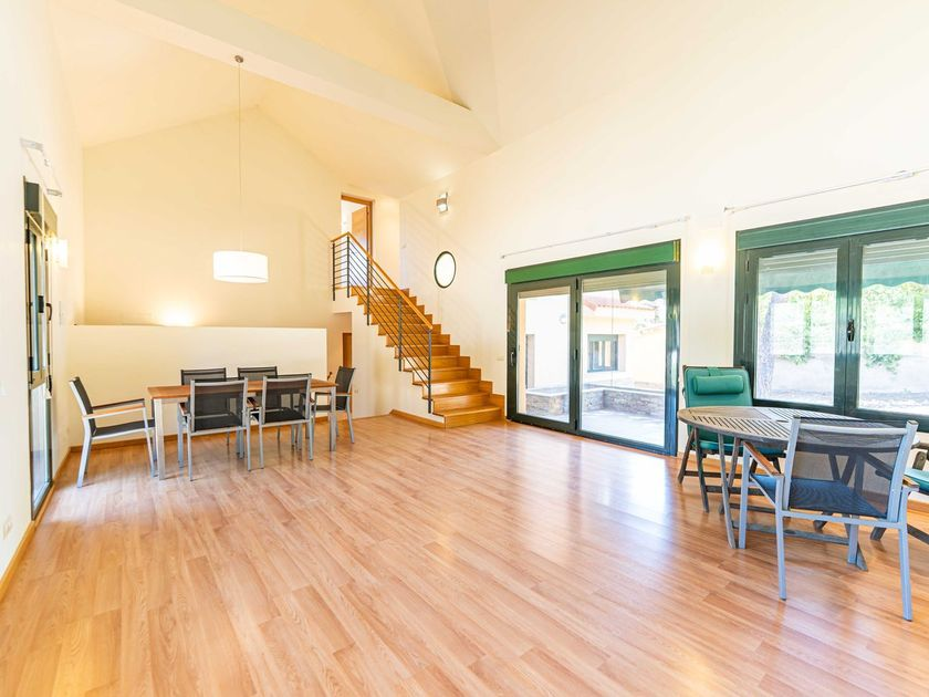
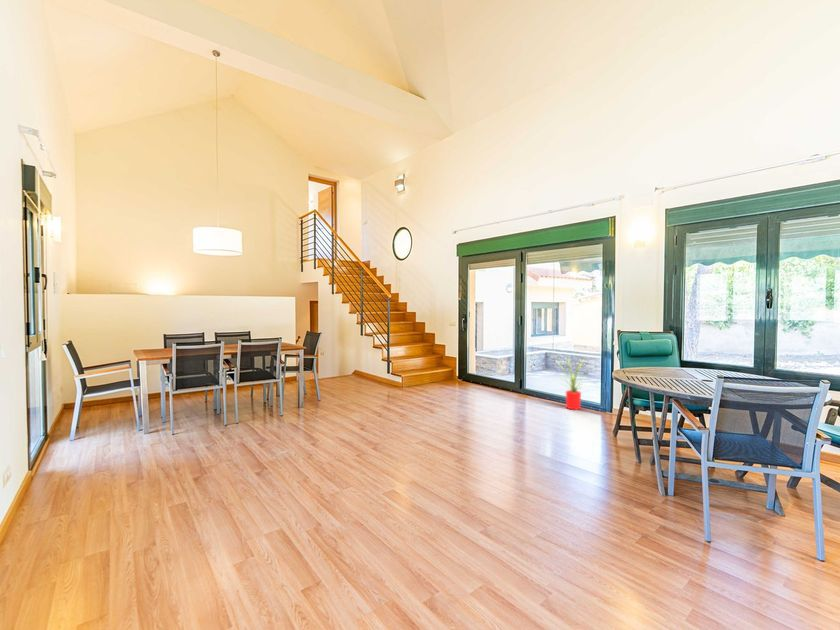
+ house plant [554,357,594,411]
